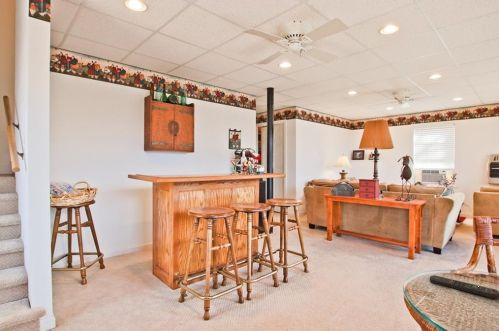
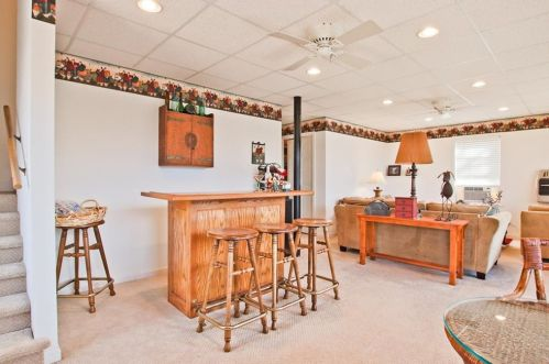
- remote control [429,274,499,300]
